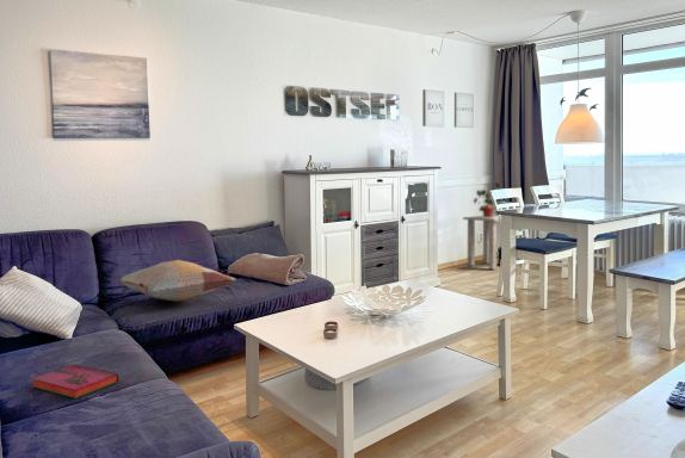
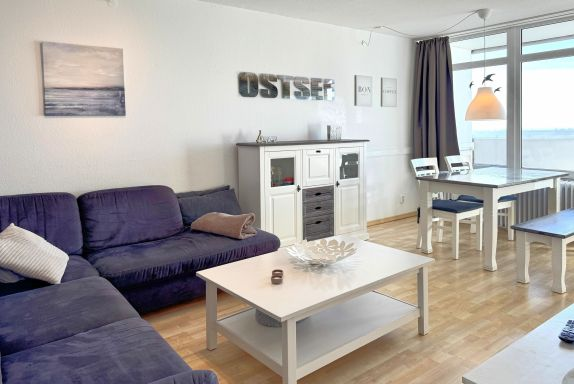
- decorative pillow [118,259,237,303]
- hardback book [31,363,119,400]
- side table [462,215,500,271]
- potted plant [473,181,501,217]
